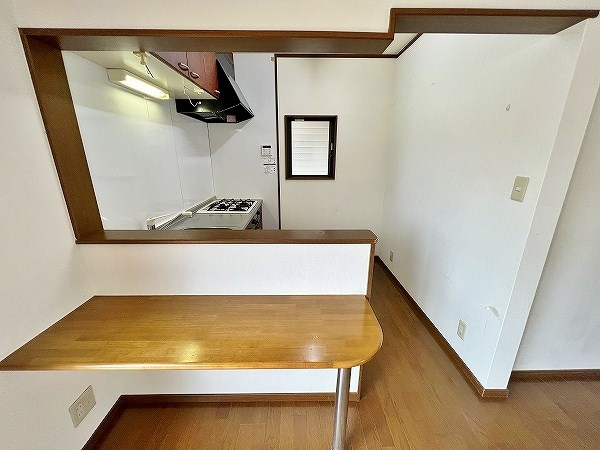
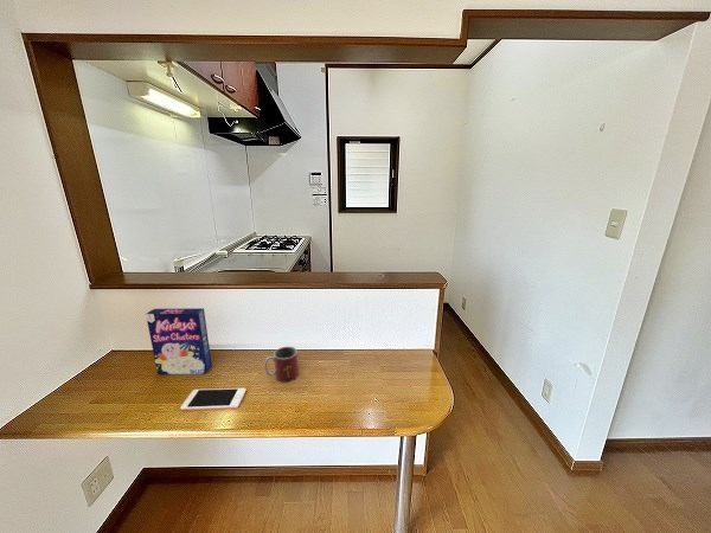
+ cell phone [179,387,248,411]
+ mug [264,346,300,384]
+ cereal box [145,307,213,375]
